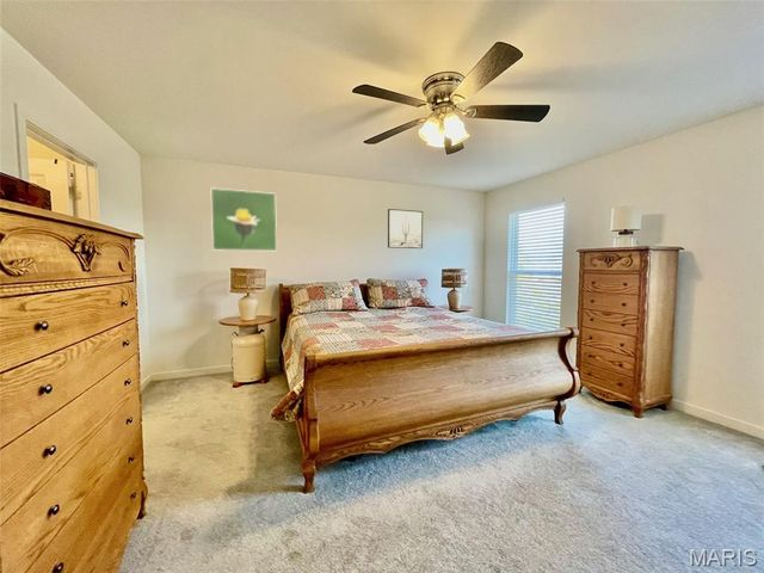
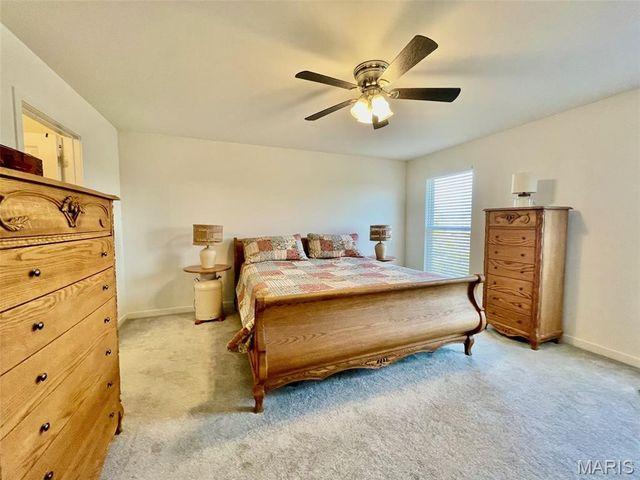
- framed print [210,186,278,252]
- wall art [387,208,424,249]
